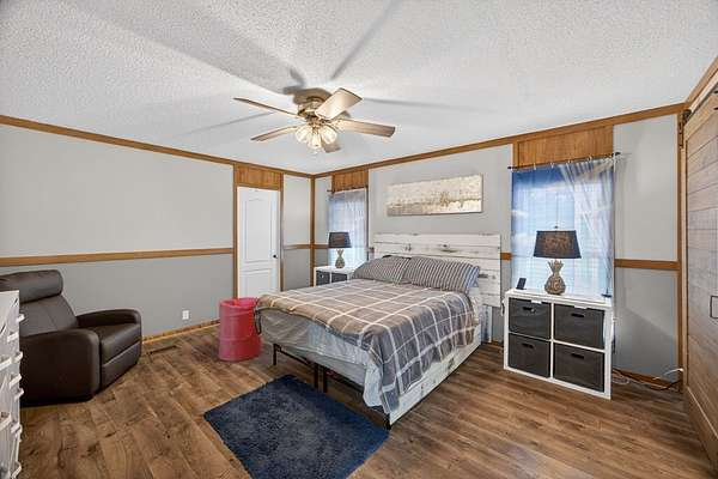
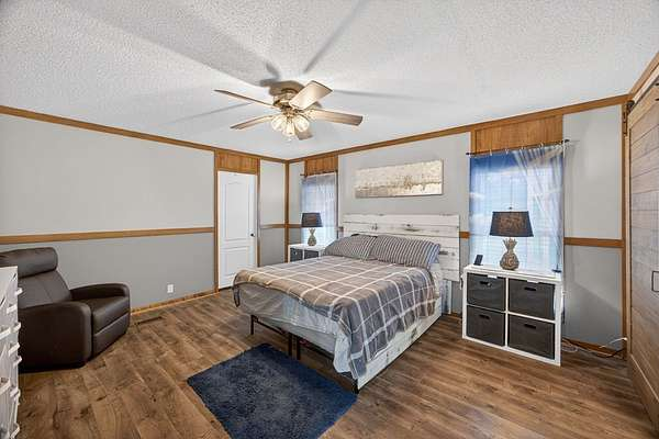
- laundry hamper [218,296,262,362]
